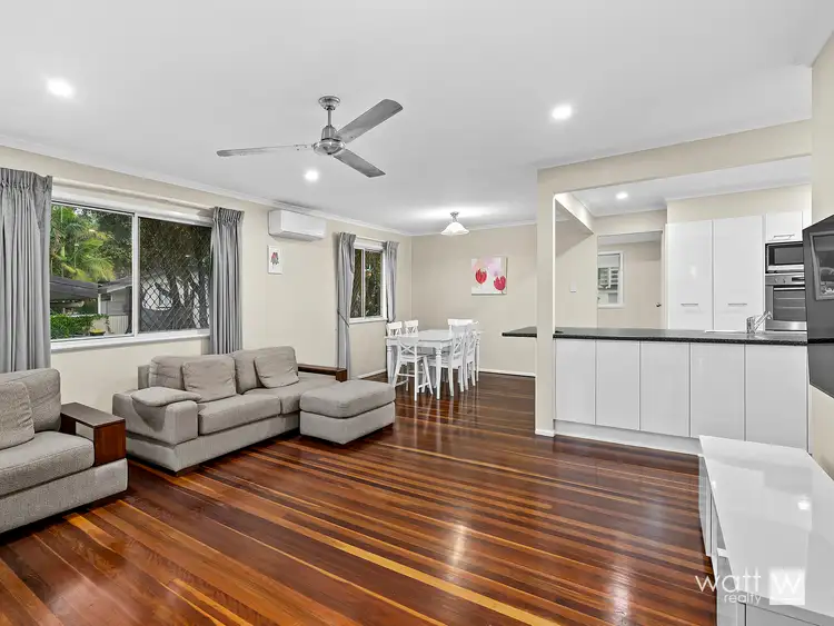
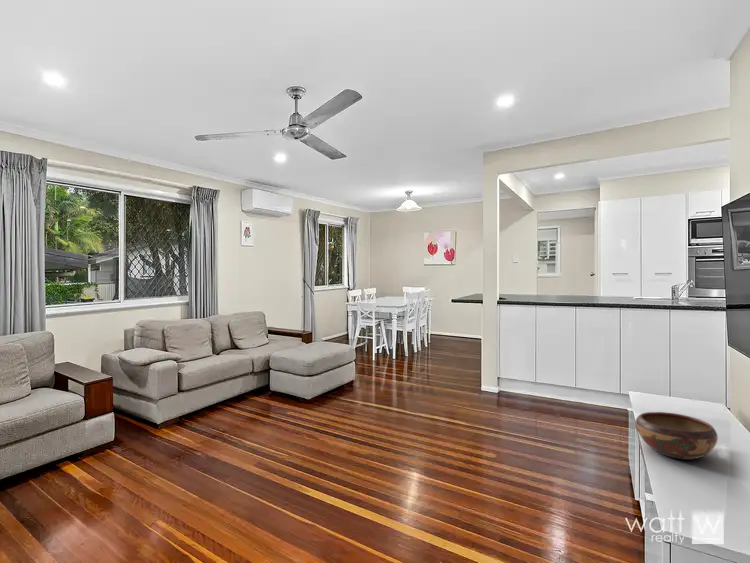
+ decorative bowl [634,411,719,461]
